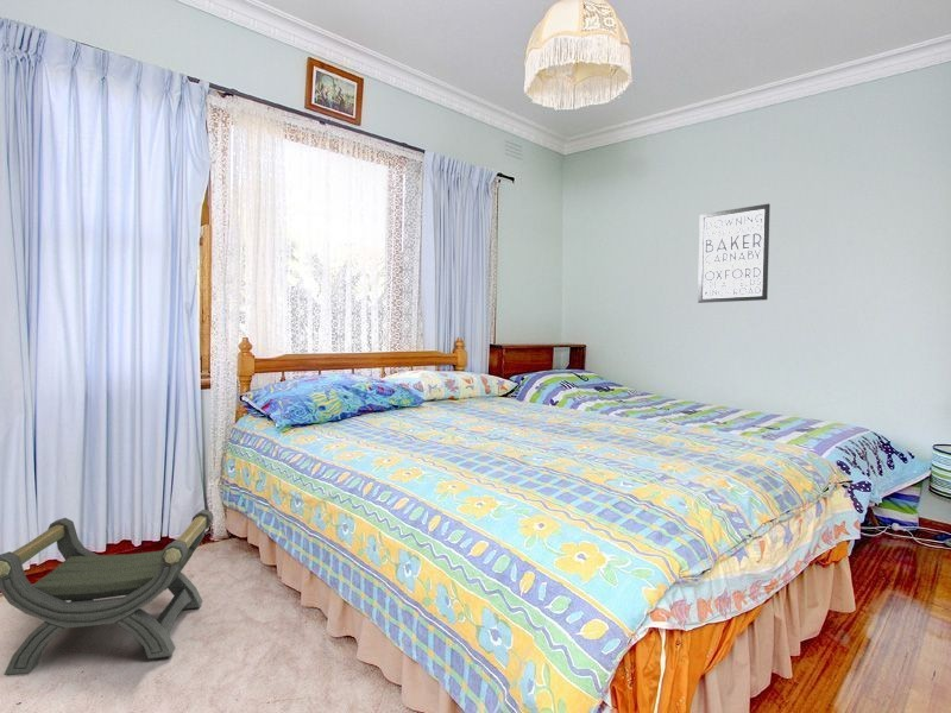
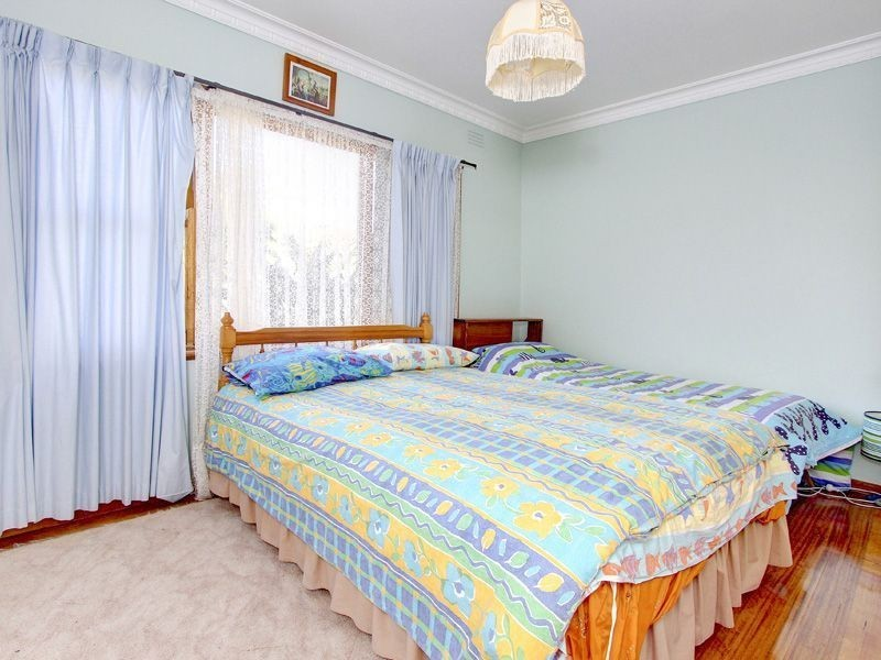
- wall art [697,202,771,304]
- stool [0,509,215,677]
